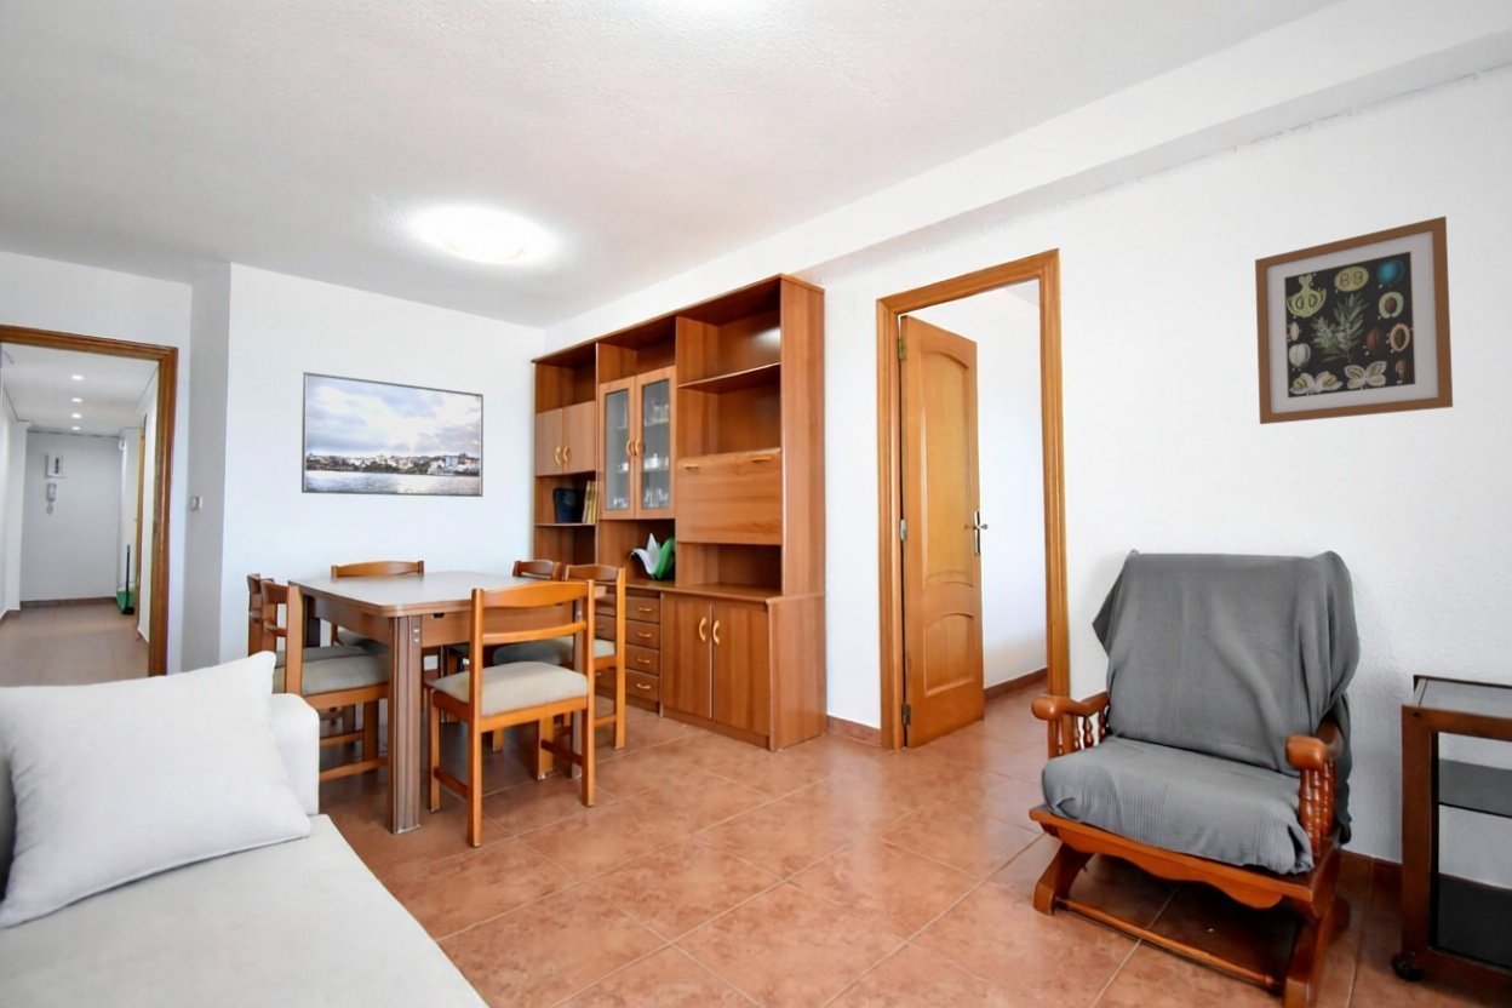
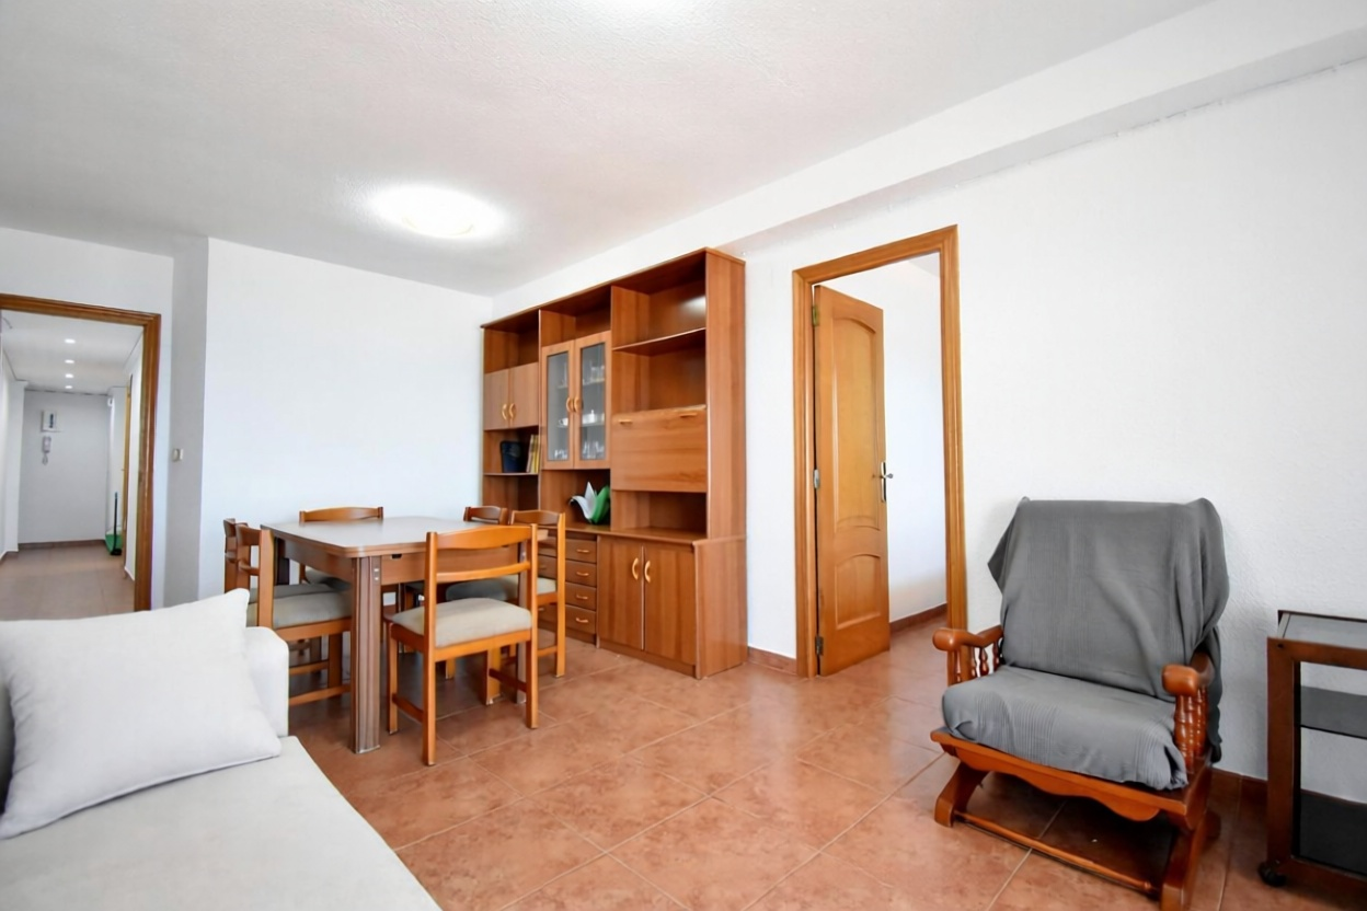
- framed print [300,371,485,498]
- wall art [1254,214,1454,425]
